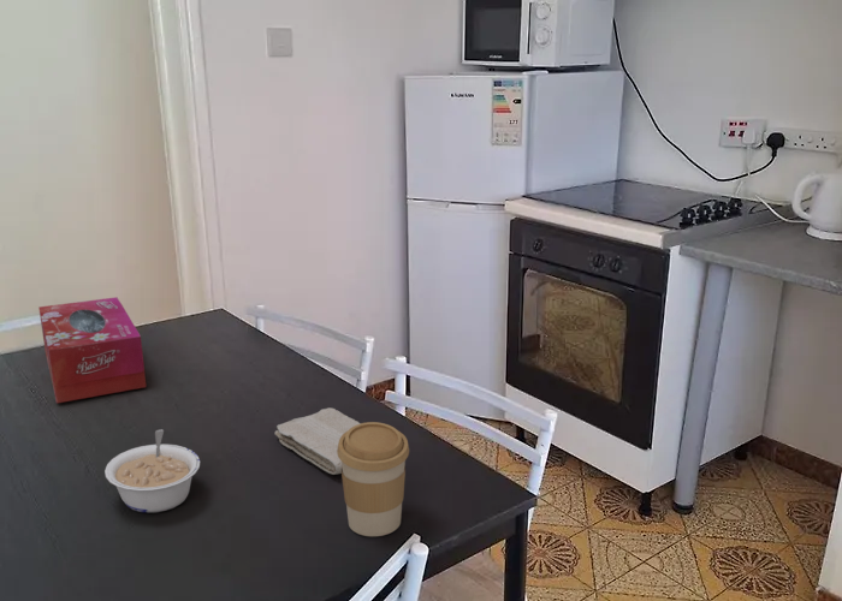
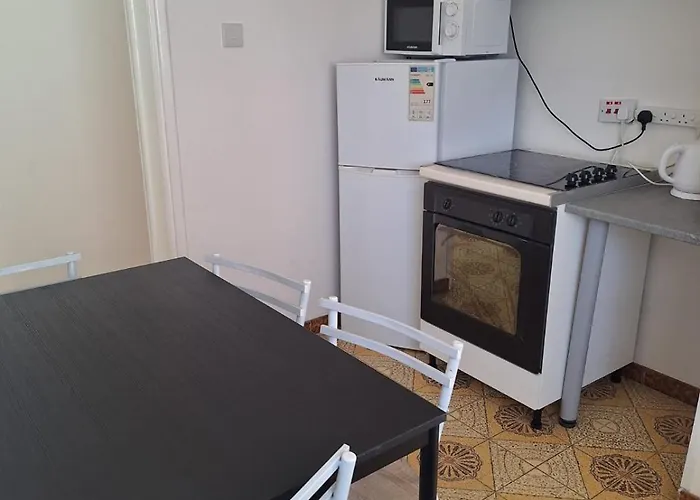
- washcloth [273,406,361,476]
- legume [103,428,201,513]
- coffee cup [337,421,410,537]
- tissue box [37,296,147,404]
